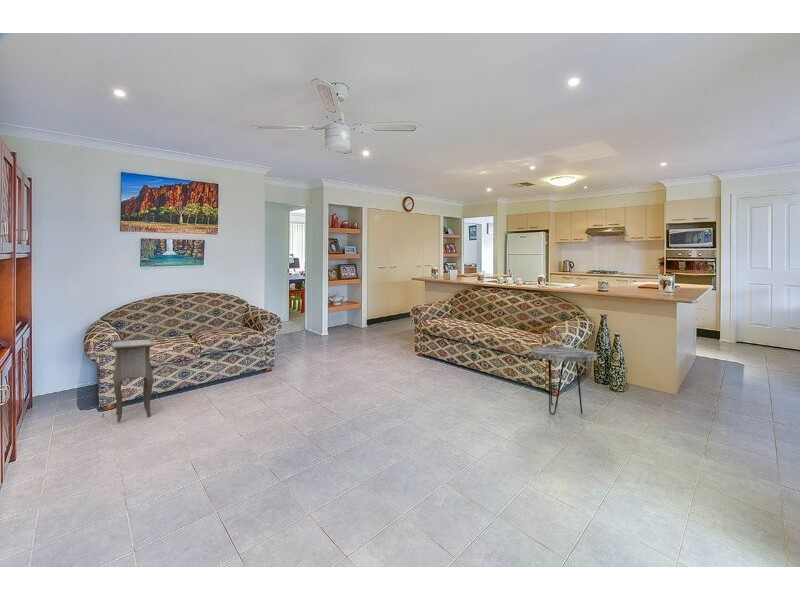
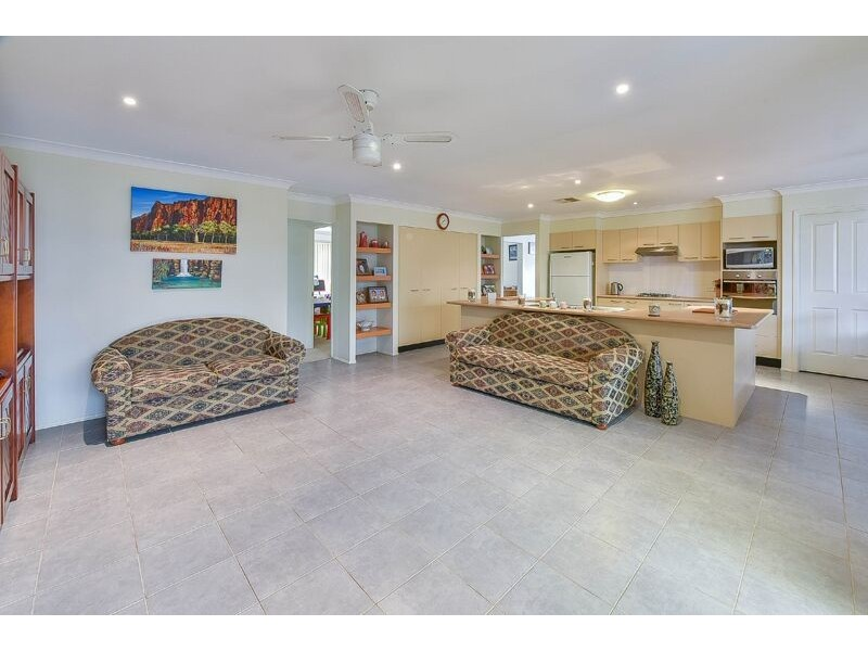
- side table [100,339,154,423]
- side table [531,346,598,416]
